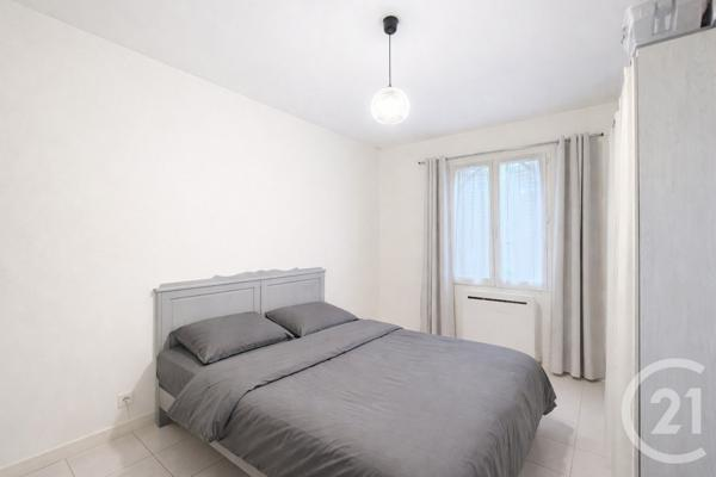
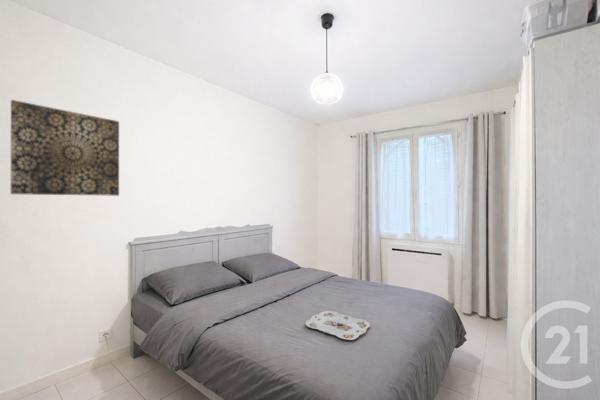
+ serving tray [305,310,371,341]
+ wall art [10,99,120,197]
